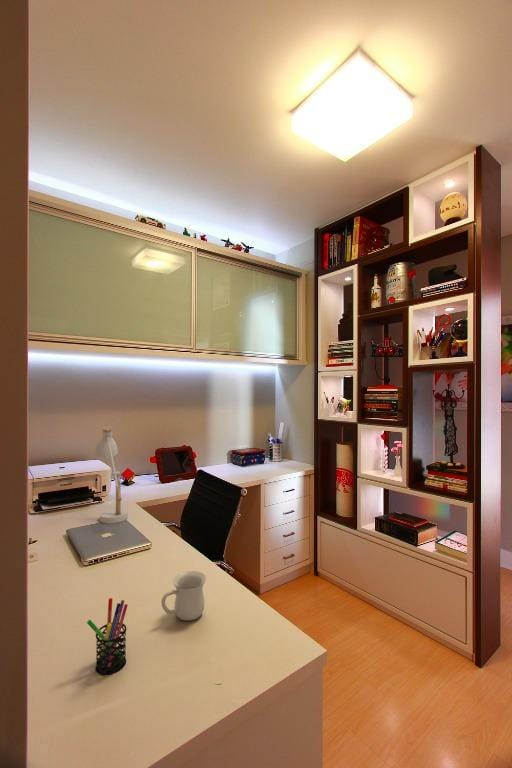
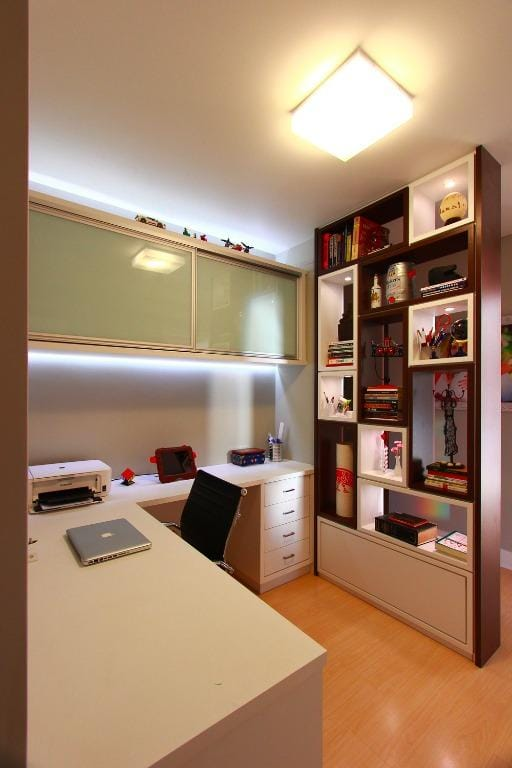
- desk lamp [94,425,129,524]
- pen holder [86,597,129,676]
- mug [161,570,207,622]
